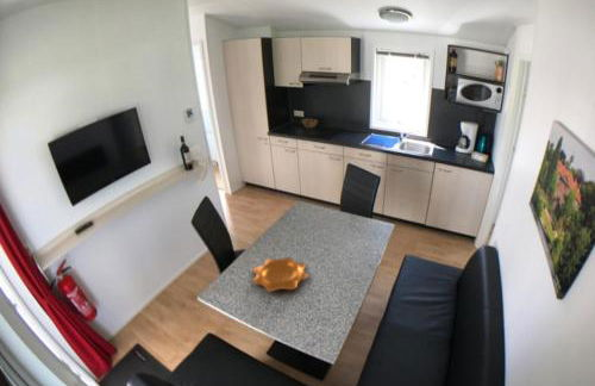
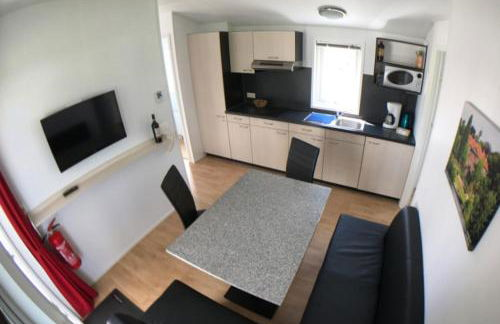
- decorative bowl [252,256,309,293]
